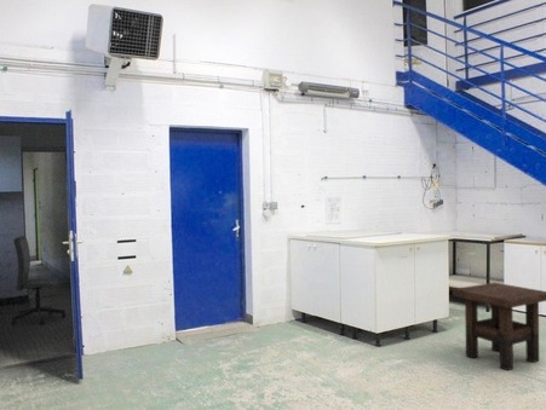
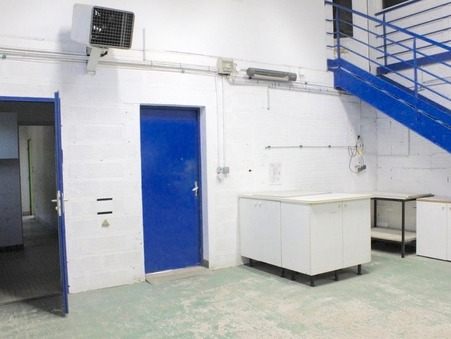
- side table [452,282,546,371]
- office chair [10,235,68,327]
